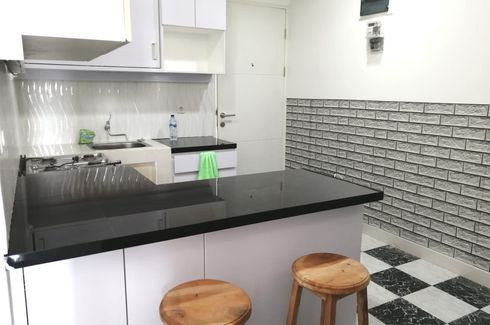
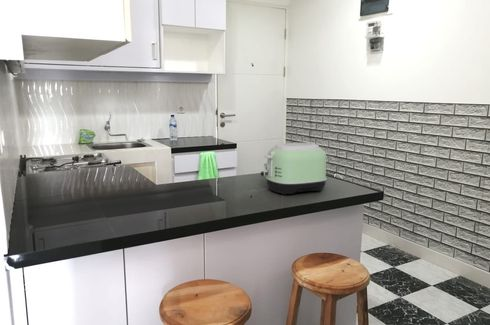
+ toaster [260,142,328,196]
